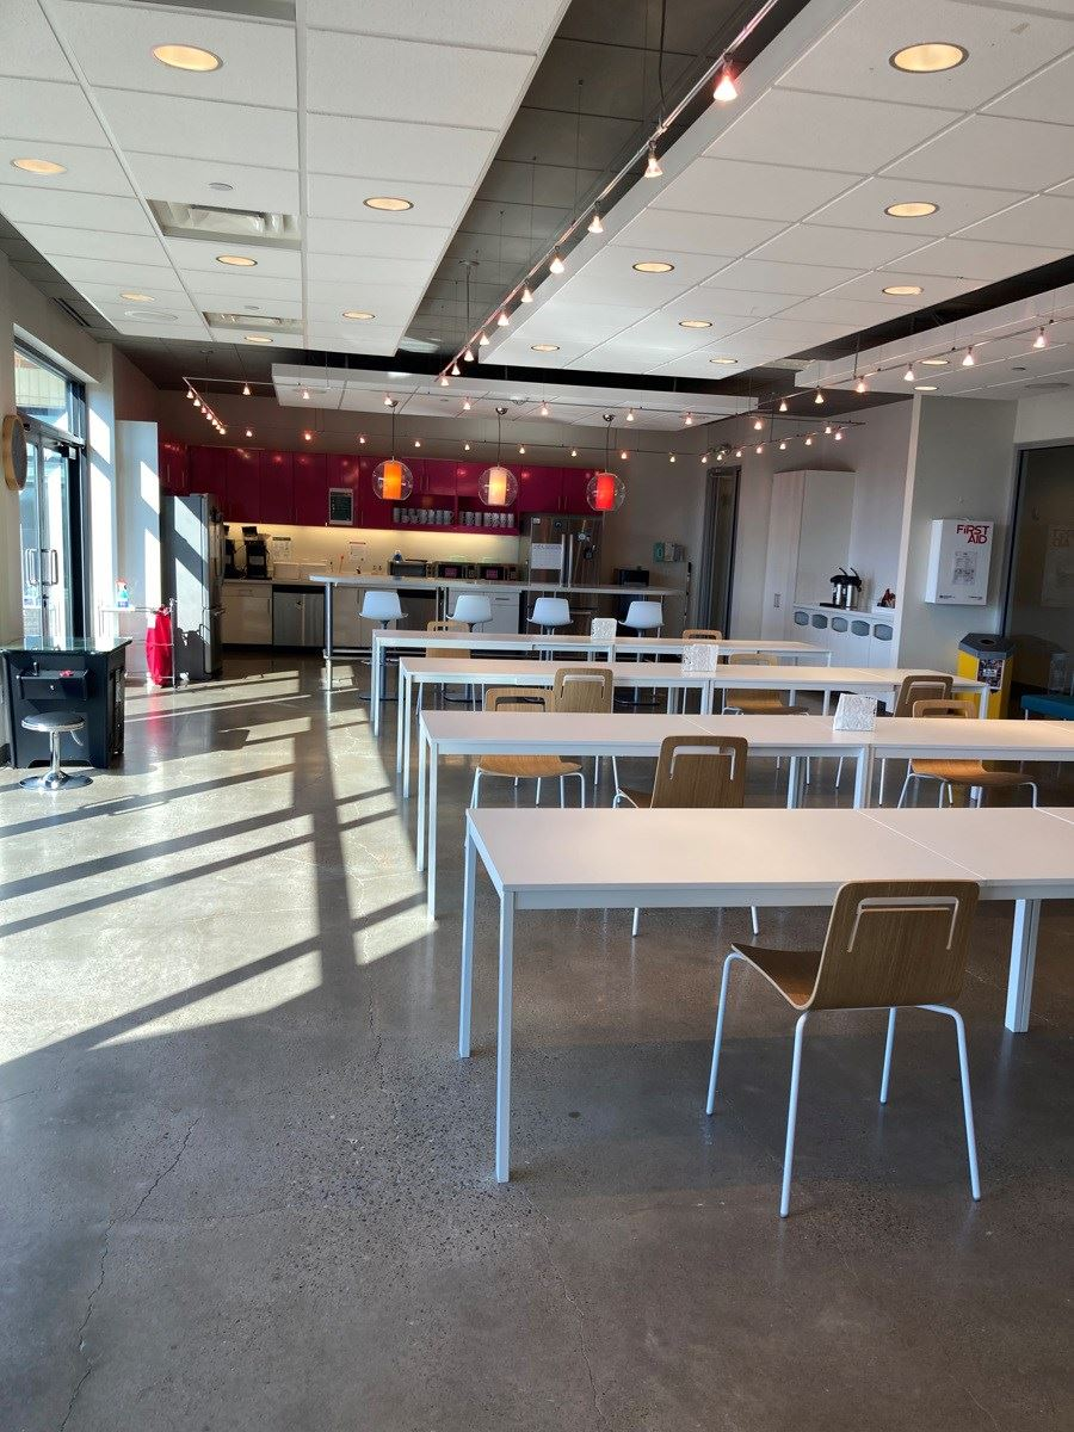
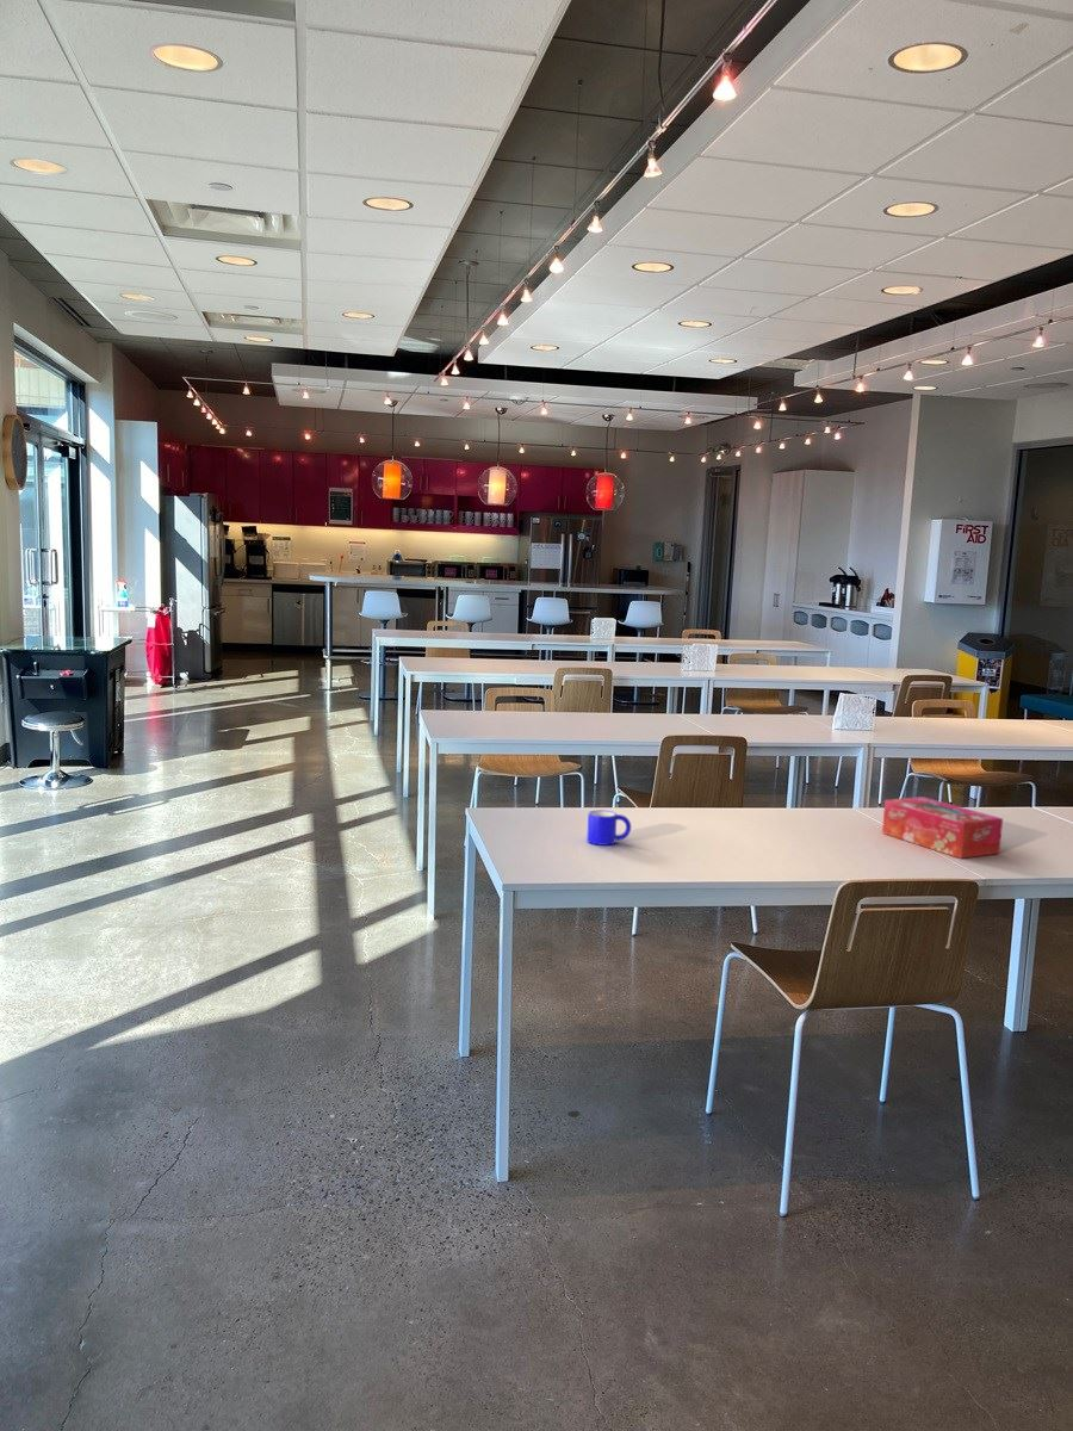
+ tissue box [881,795,1004,860]
+ mug [585,809,632,847]
